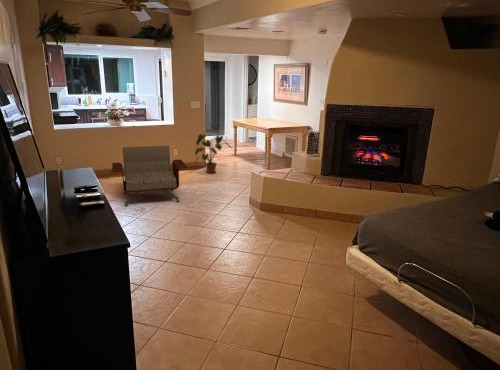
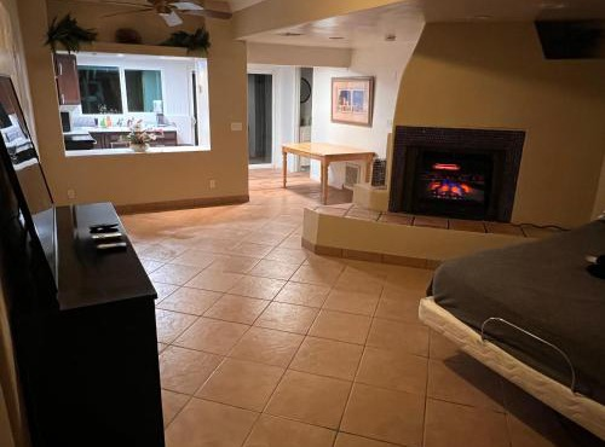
- armchair [111,145,188,207]
- house plant [193,133,234,175]
